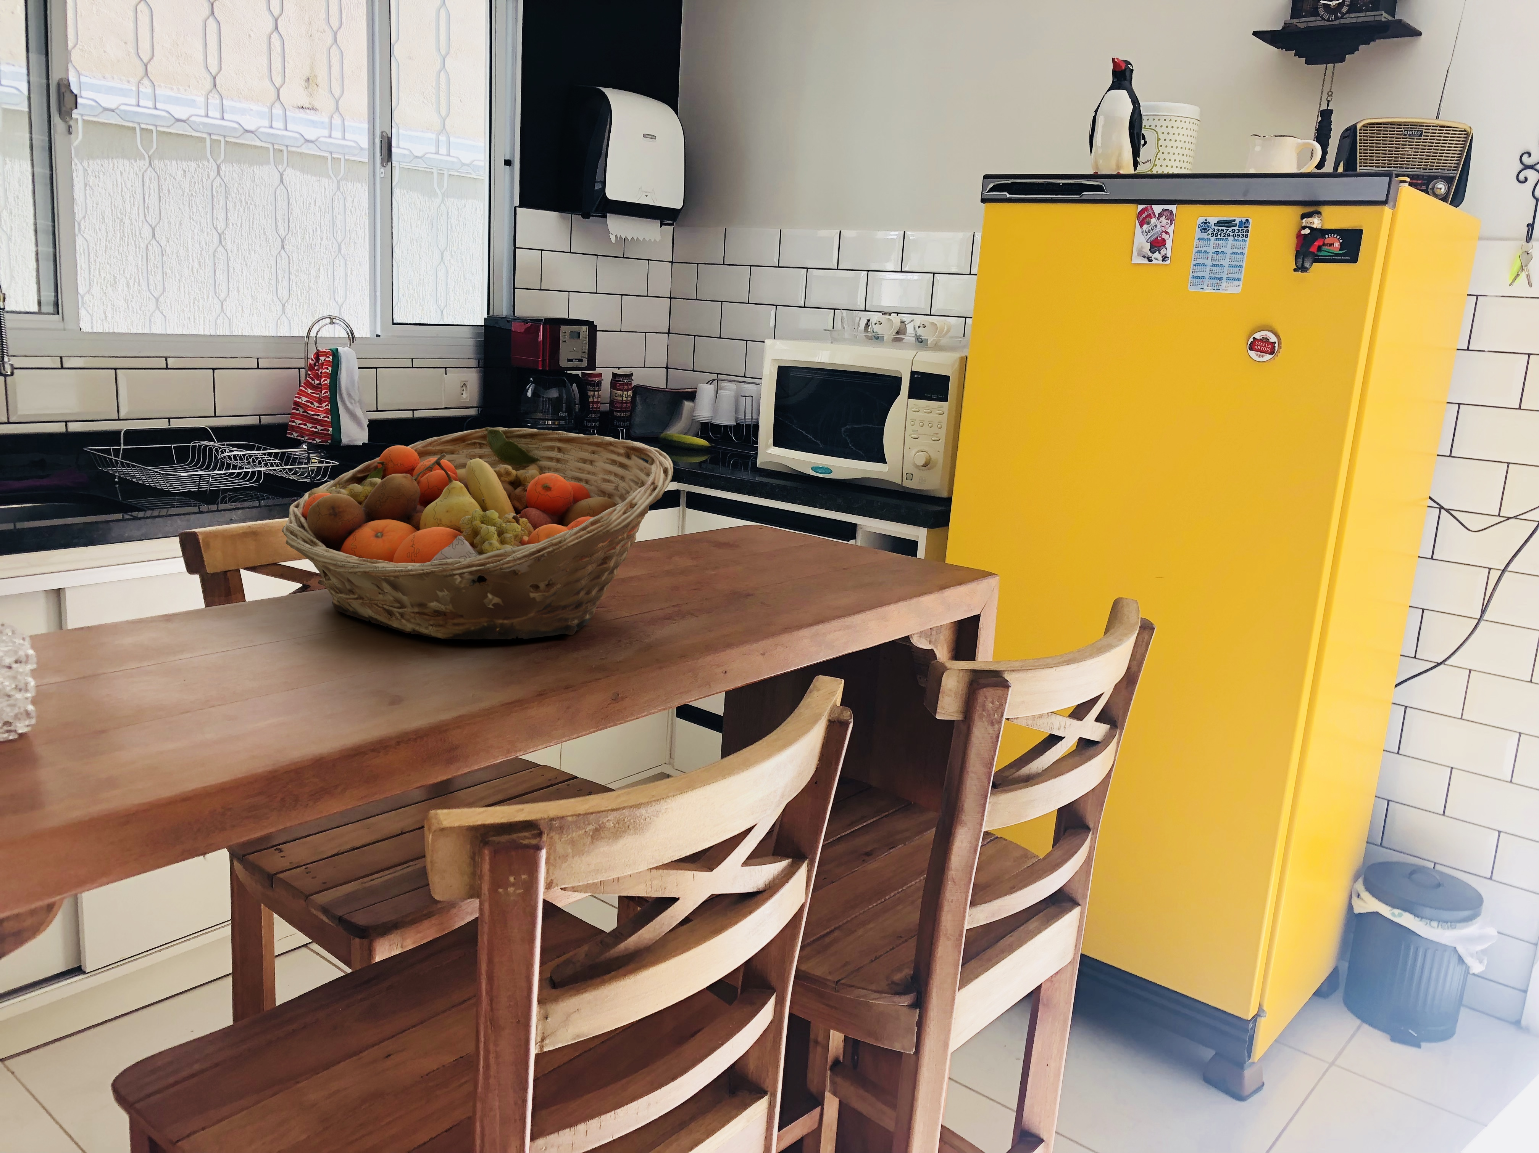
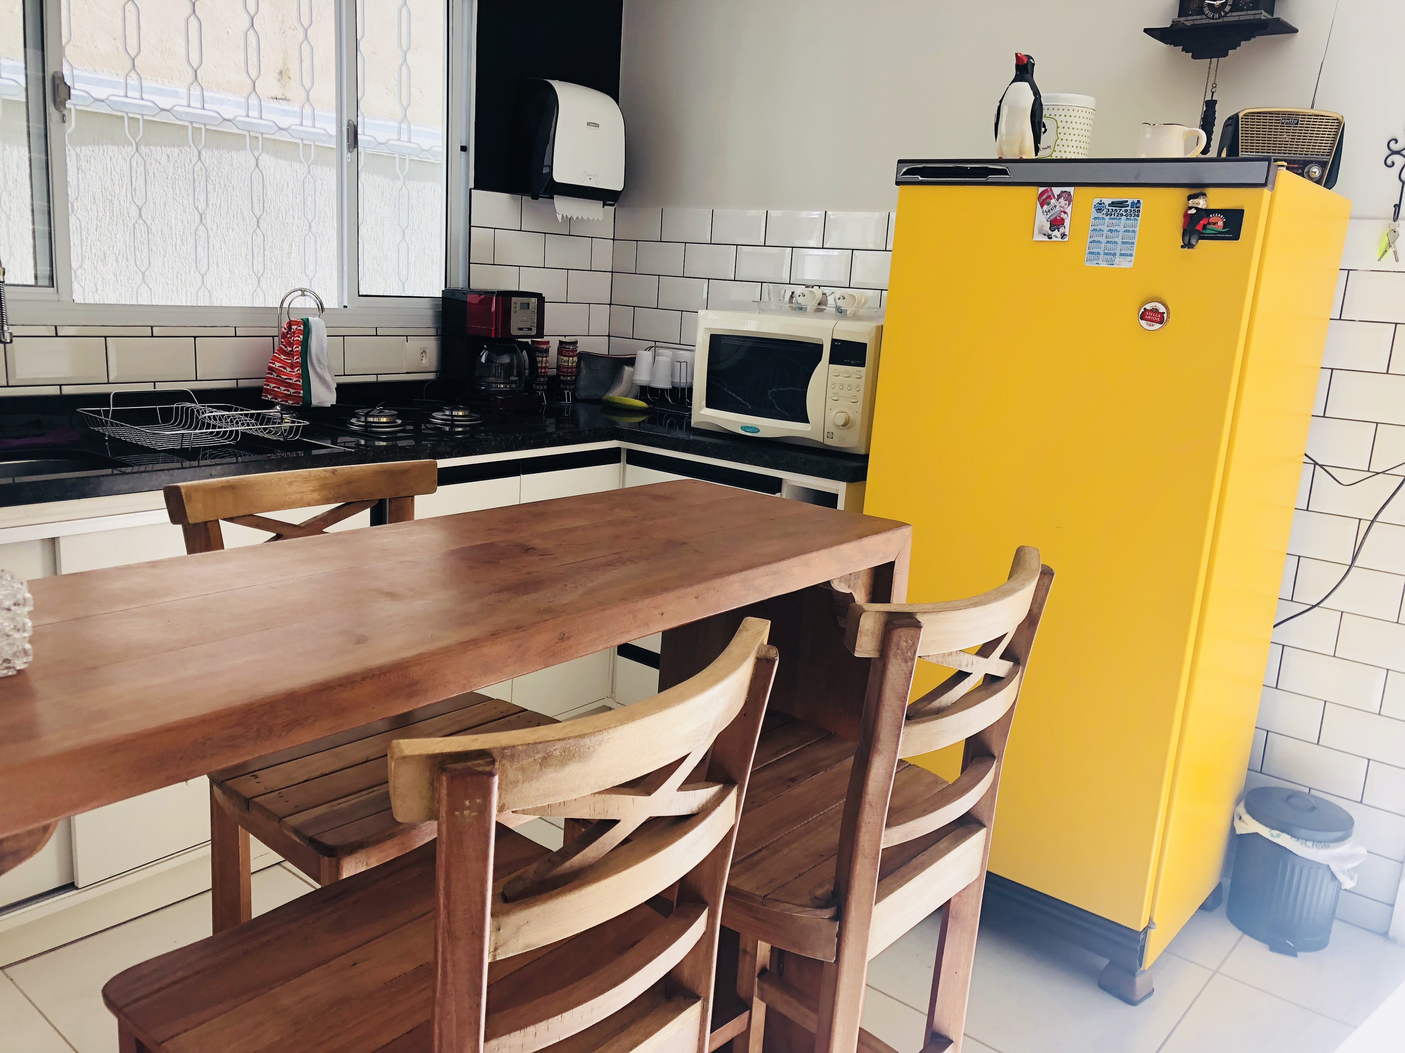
- fruit basket [281,426,674,639]
